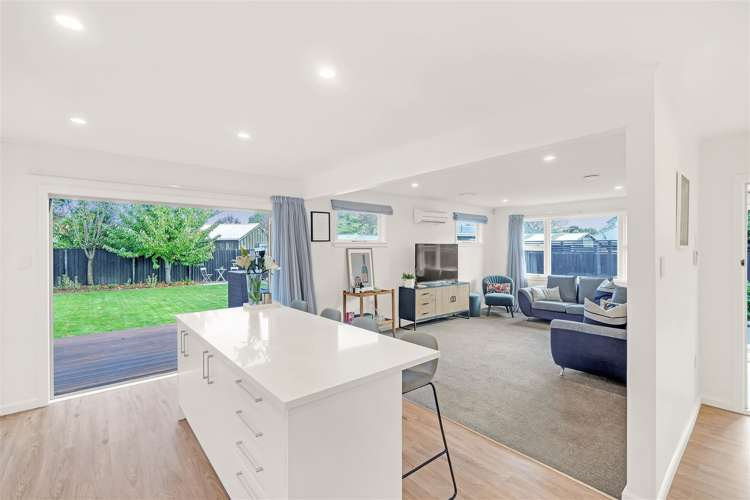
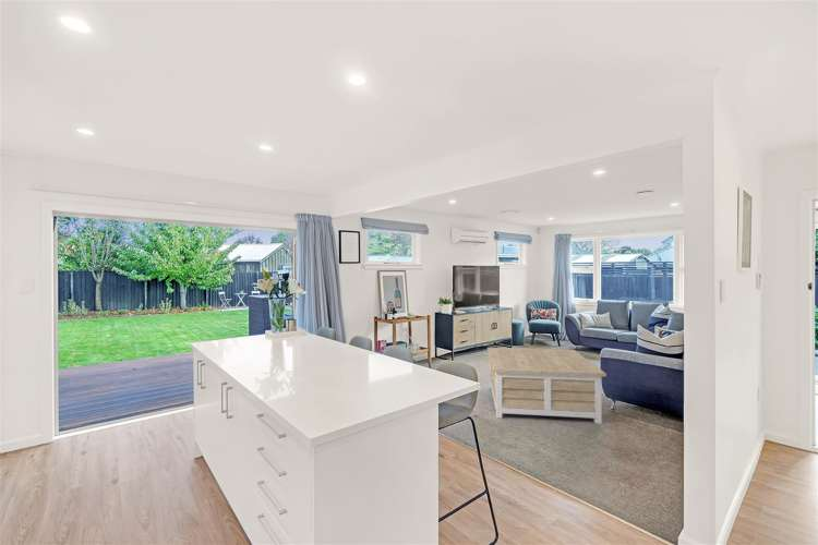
+ coffee table [486,347,608,425]
